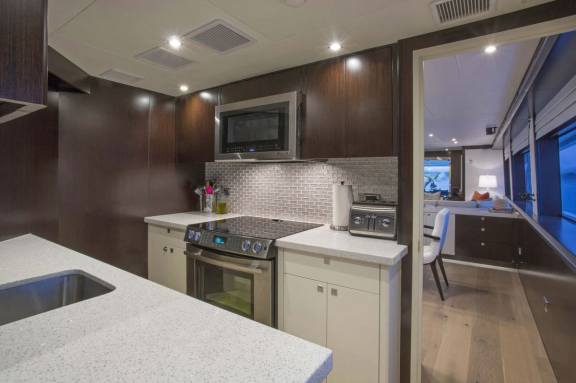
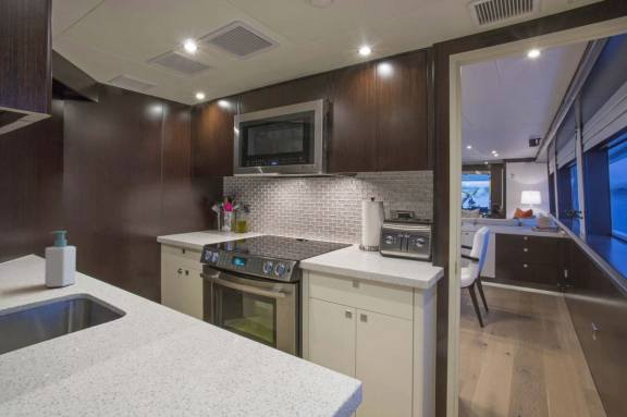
+ soap bottle [44,230,77,289]
